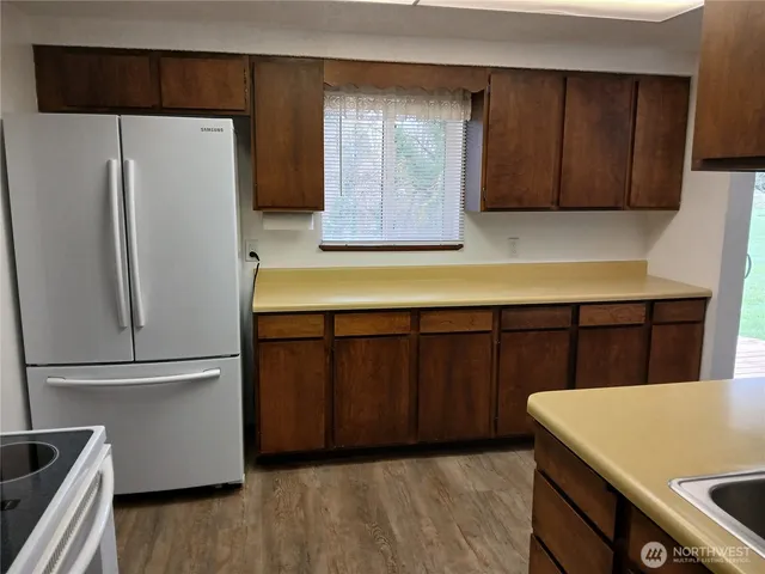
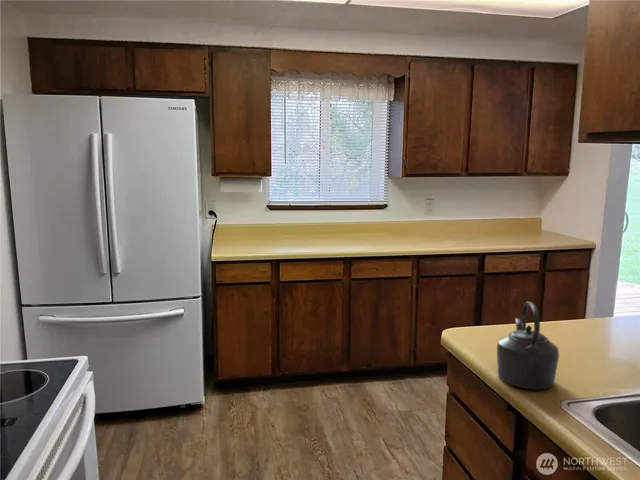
+ kettle [496,301,560,390]
